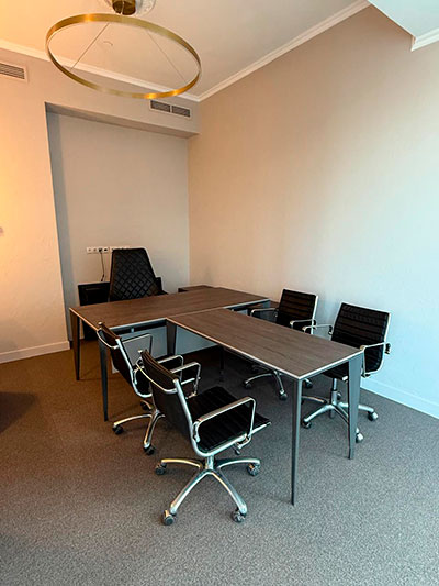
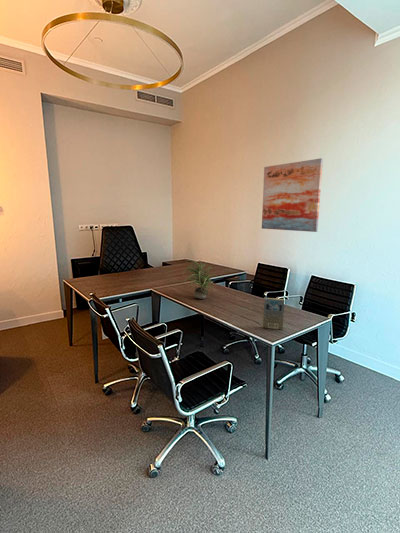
+ book [262,297,286,330]
+ potted plant [181,259,218,300]
+ wall art [261,157,324,233]
